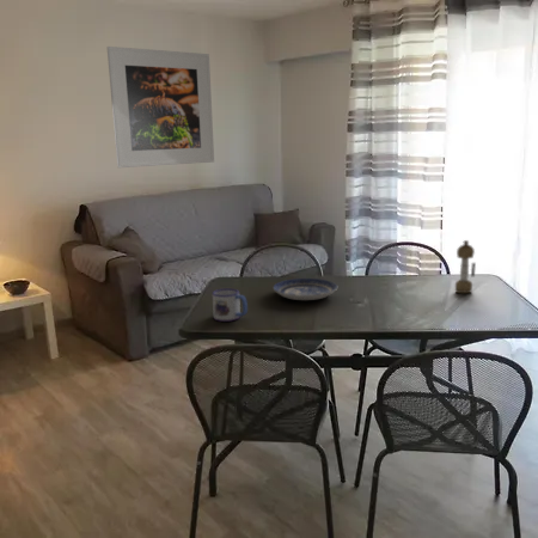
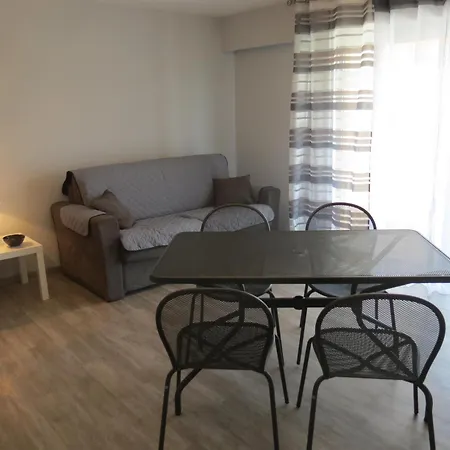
- mug [212,287,249,323]
- plate [273,277,338,301]
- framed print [106,45,215,169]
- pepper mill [454,239,477,294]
